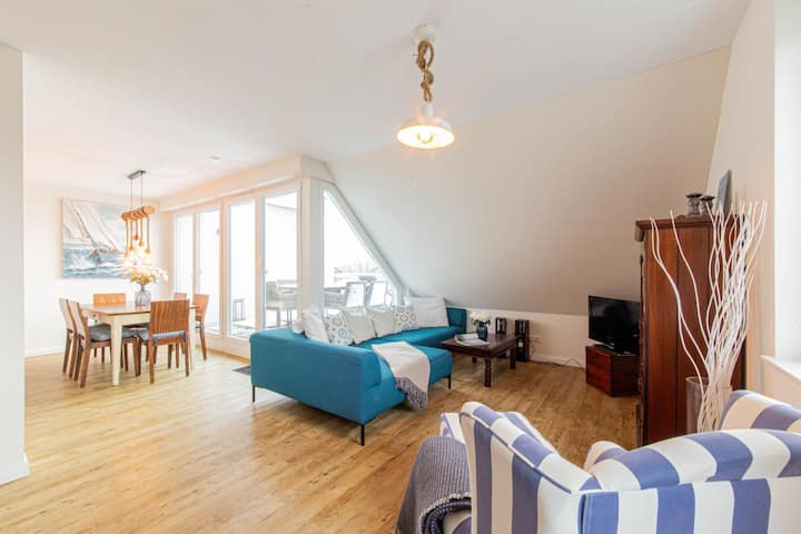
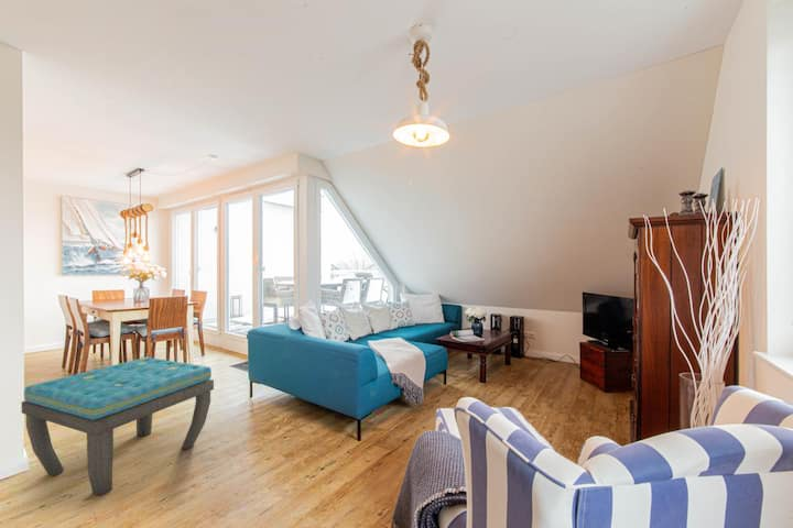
+ ottoman [21,356,215,496]
